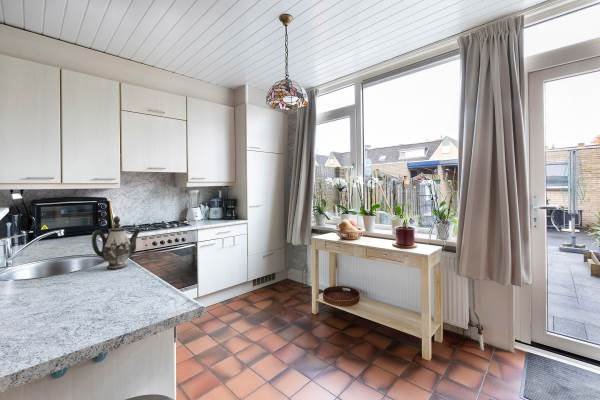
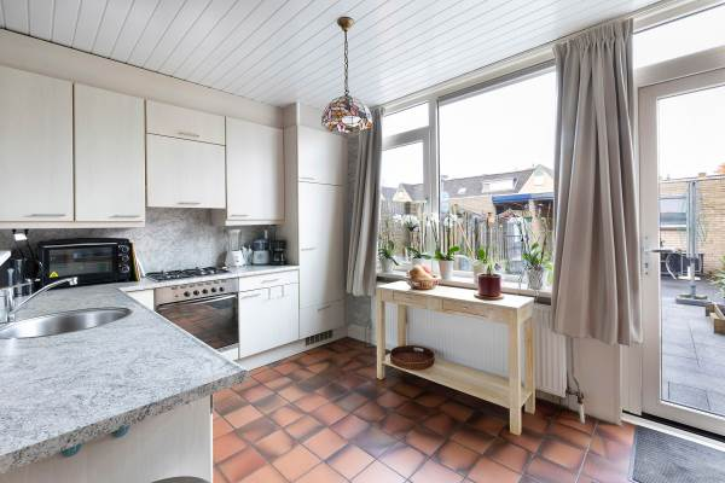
- teapot [91,215,143,270]
